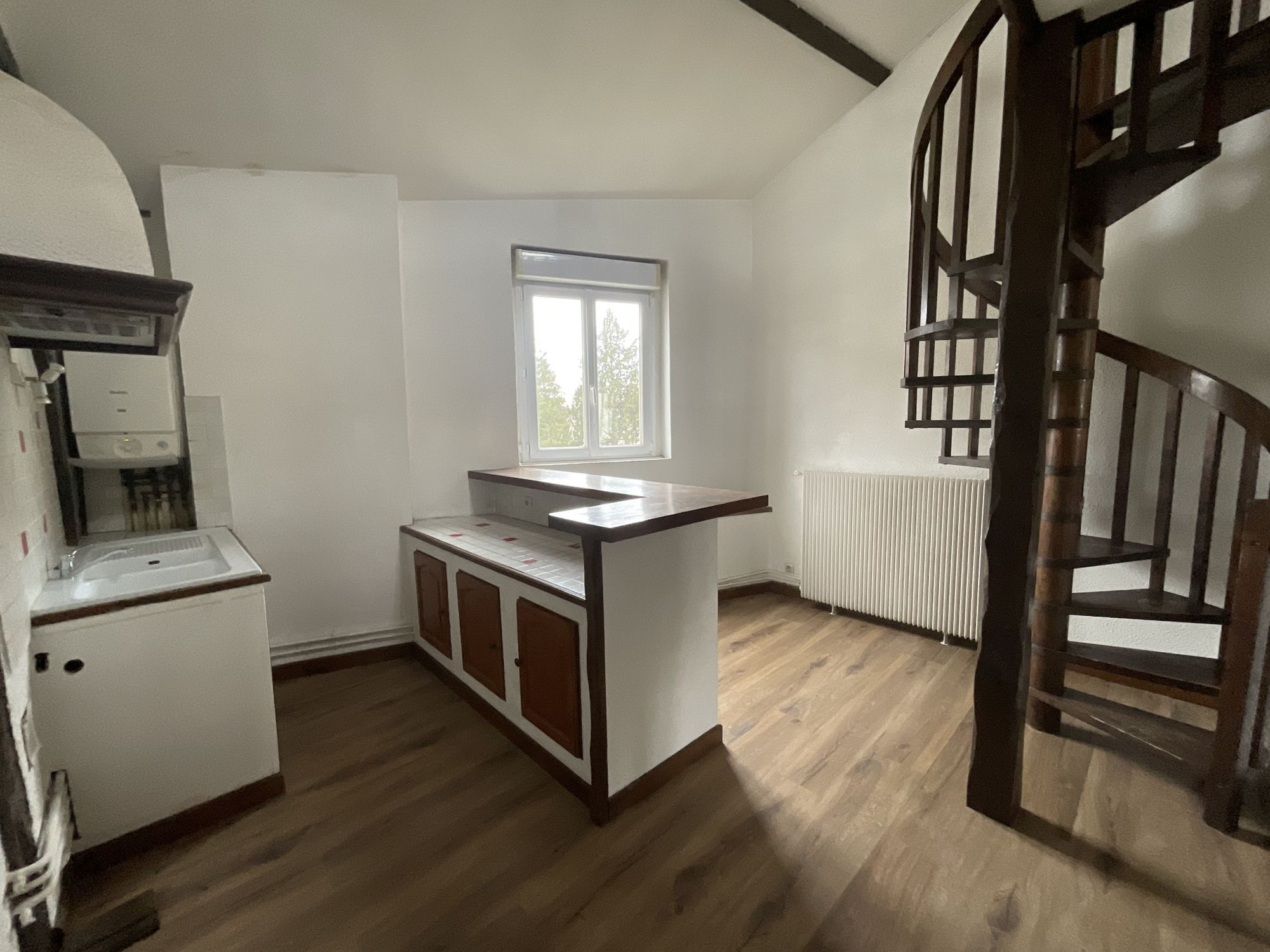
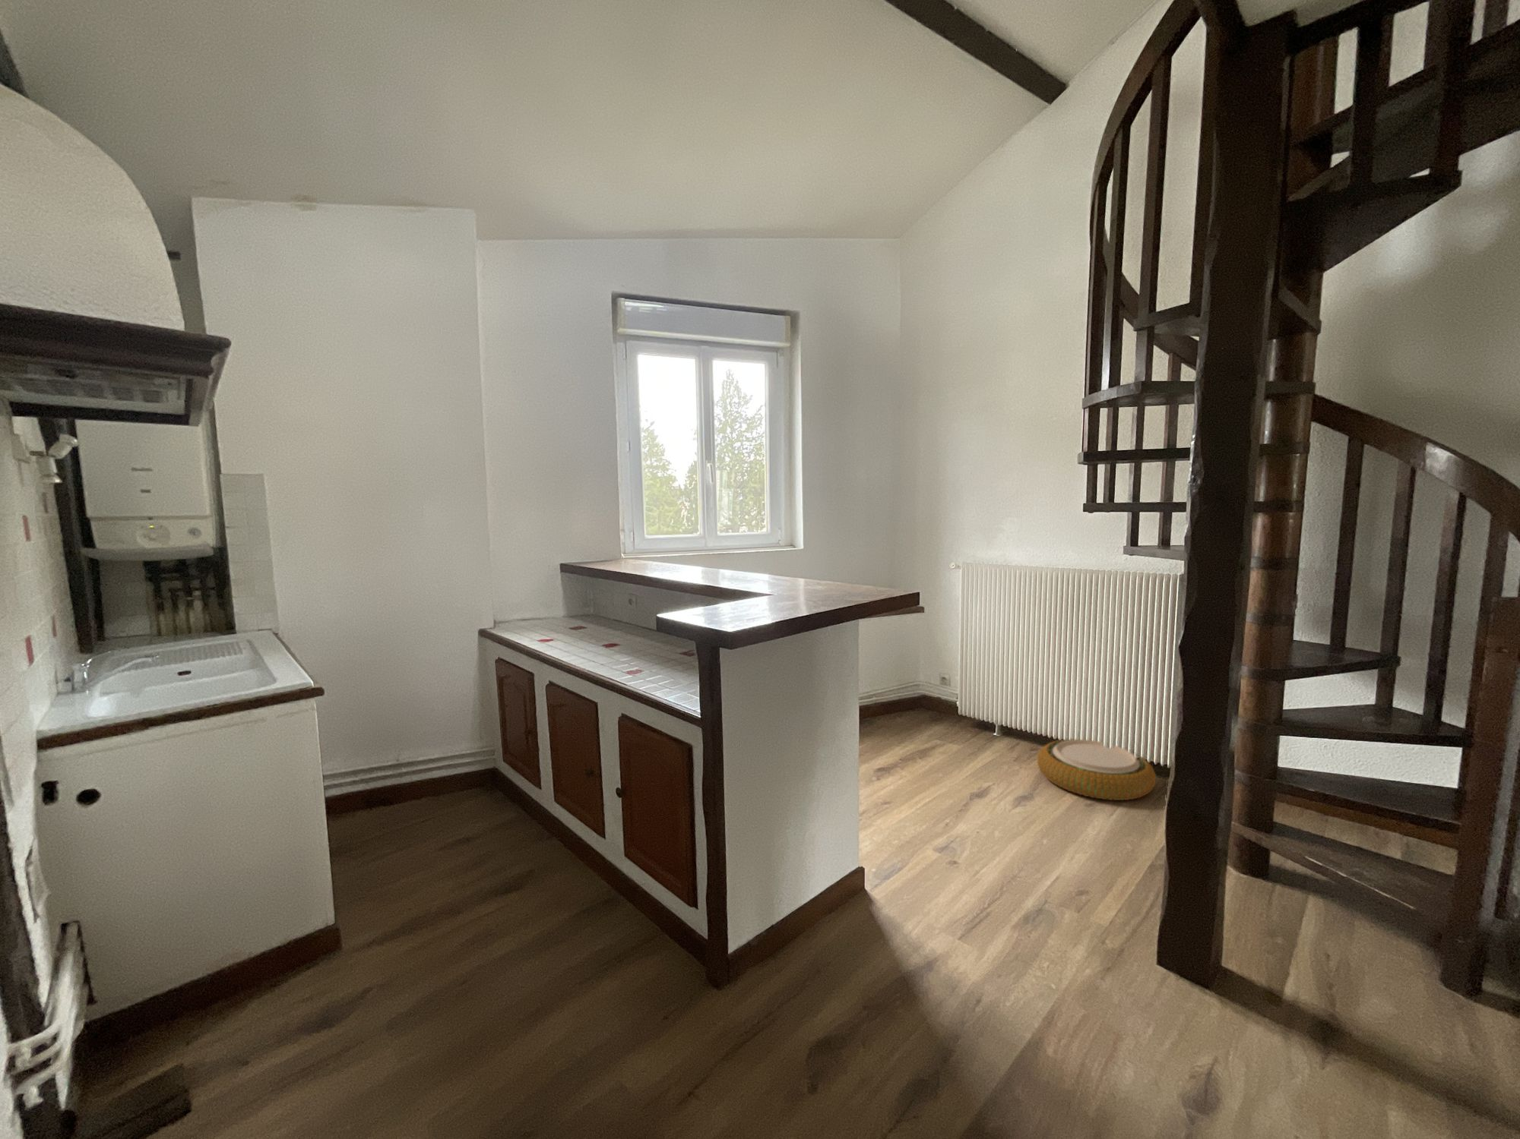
+ woven basket [1036,738,1156,802]
